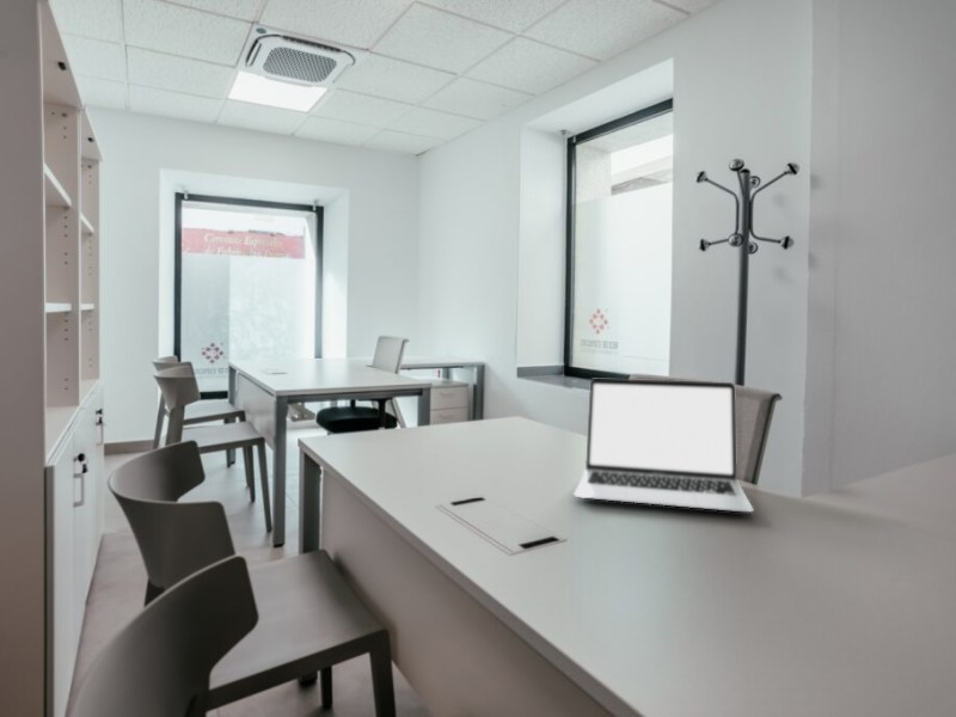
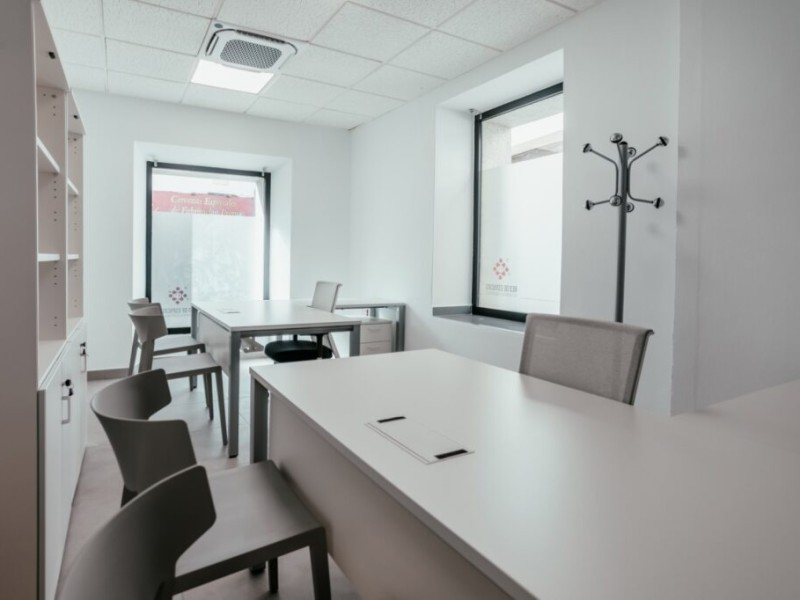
- laptop [572,378,755,513]
